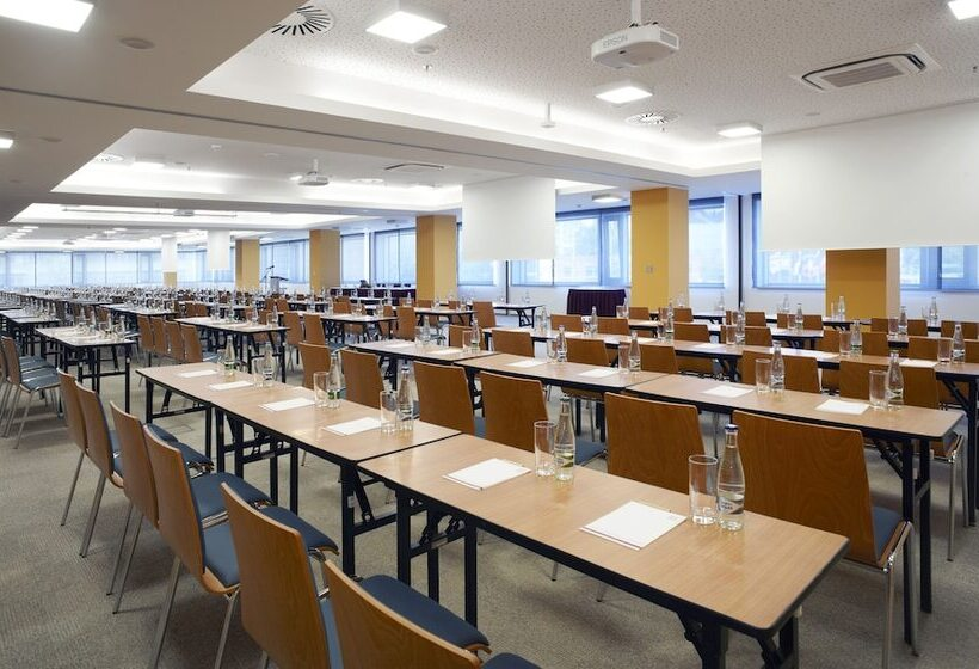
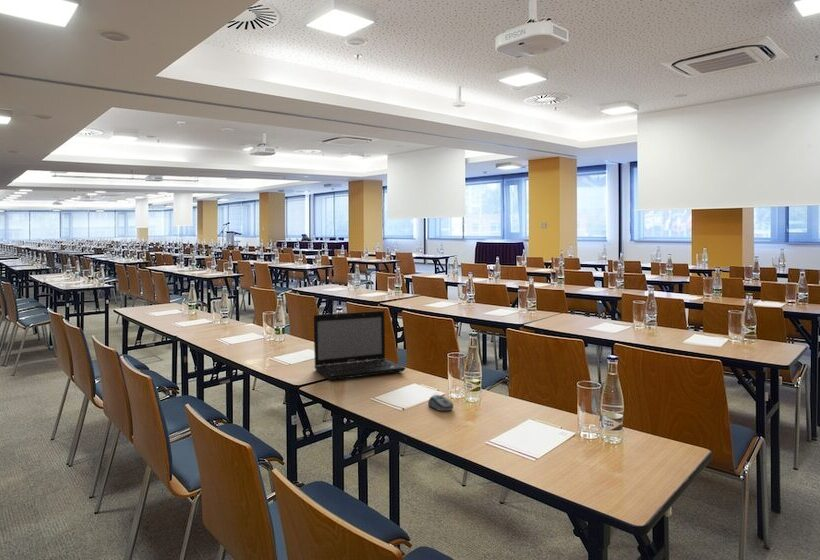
+ laptop [313,310,407,381]
+ computer mouse [427,394,454,412]
